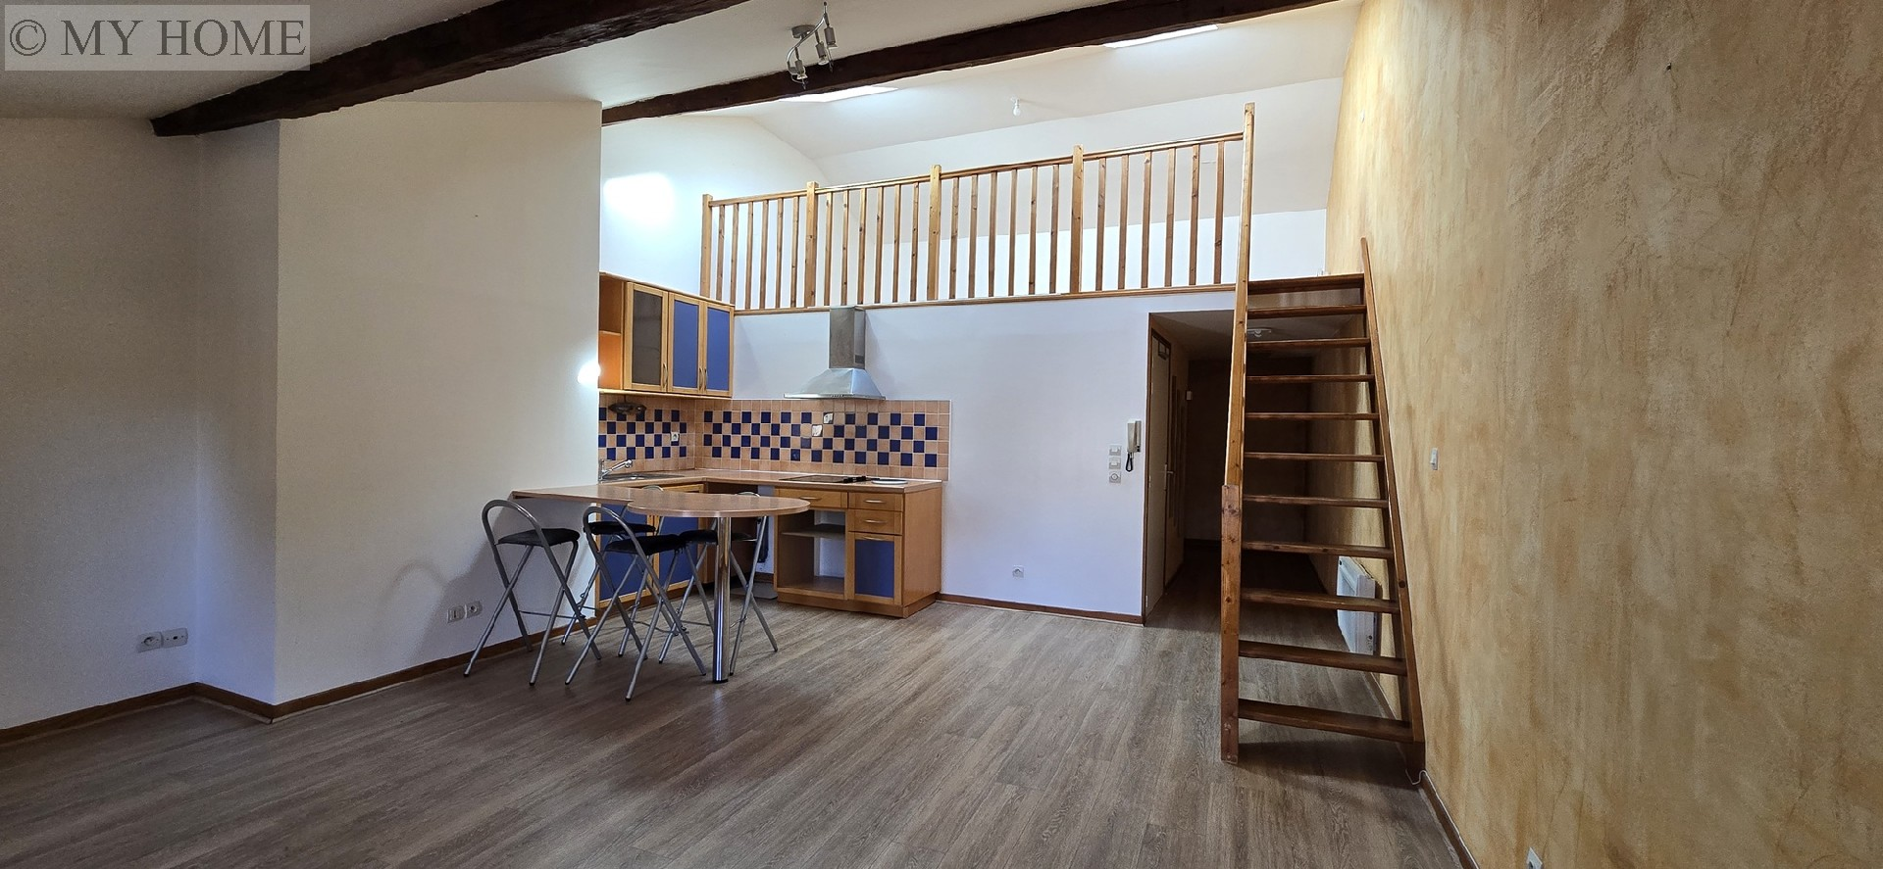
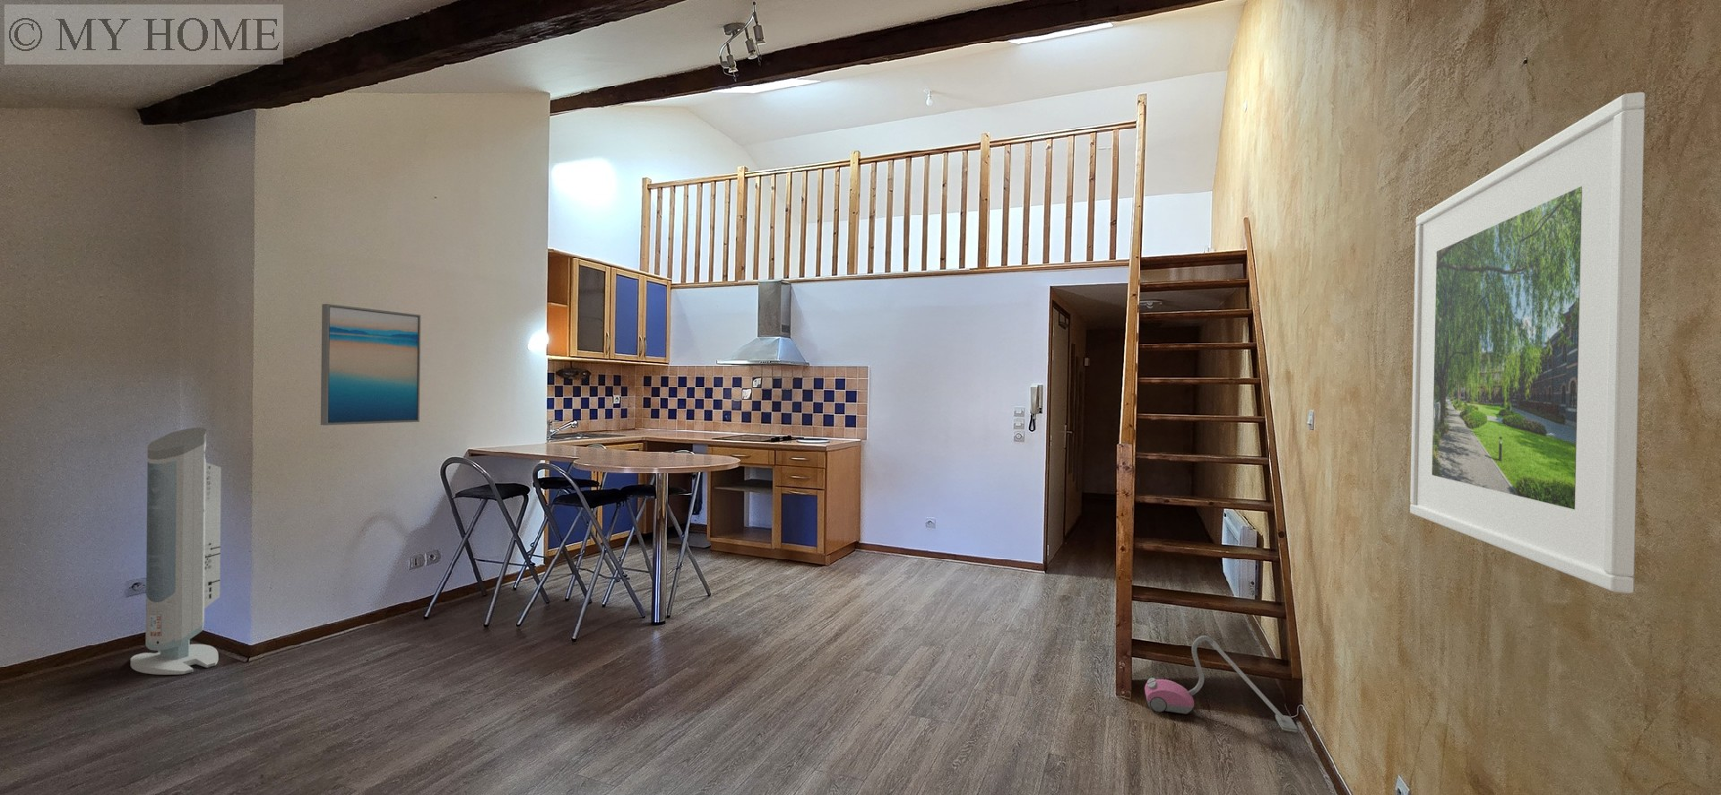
+ vacuum cleaner [1144,635,1298,732]
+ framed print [1409,91,1645,594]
+ wall art [320,303,421,426]
+ air purifier [130,427,223,675]
